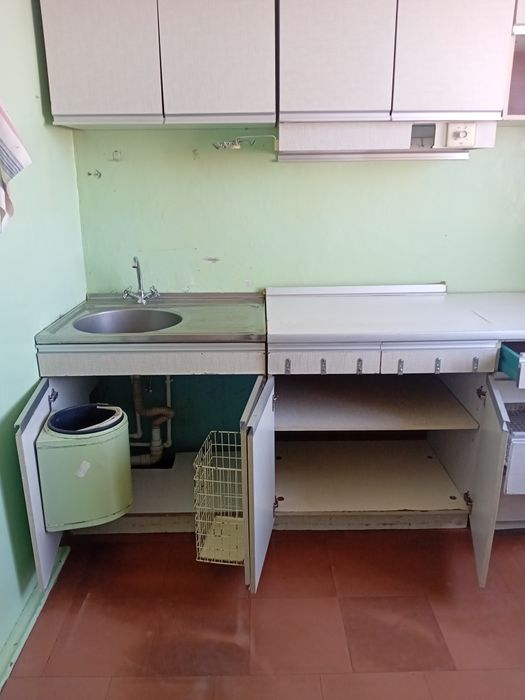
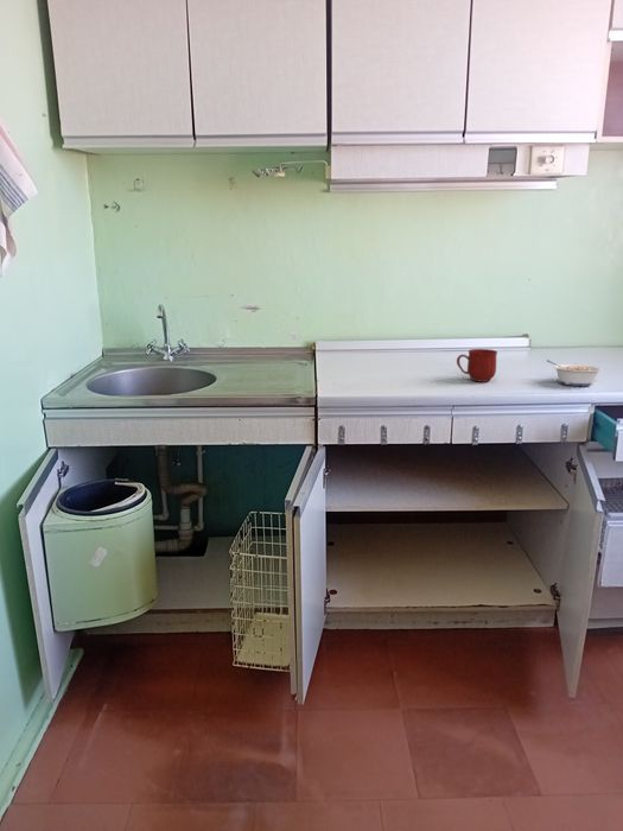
+ mug [456,348,498,382]
+ legume [546,359,603,387]
